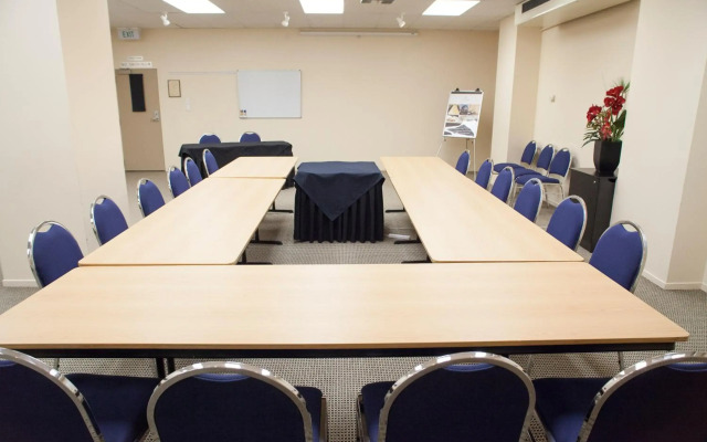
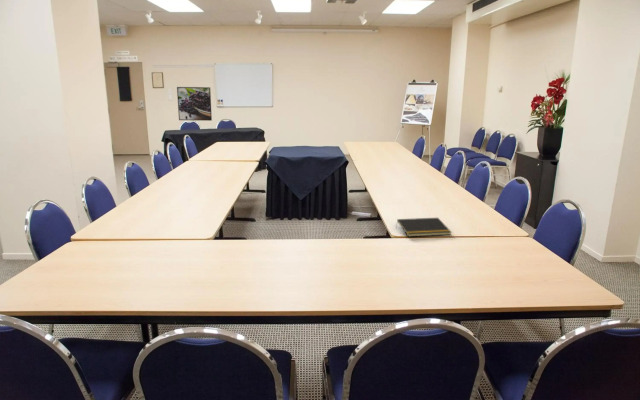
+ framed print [176,86,213,122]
+ notepad [395,217,452,238]
